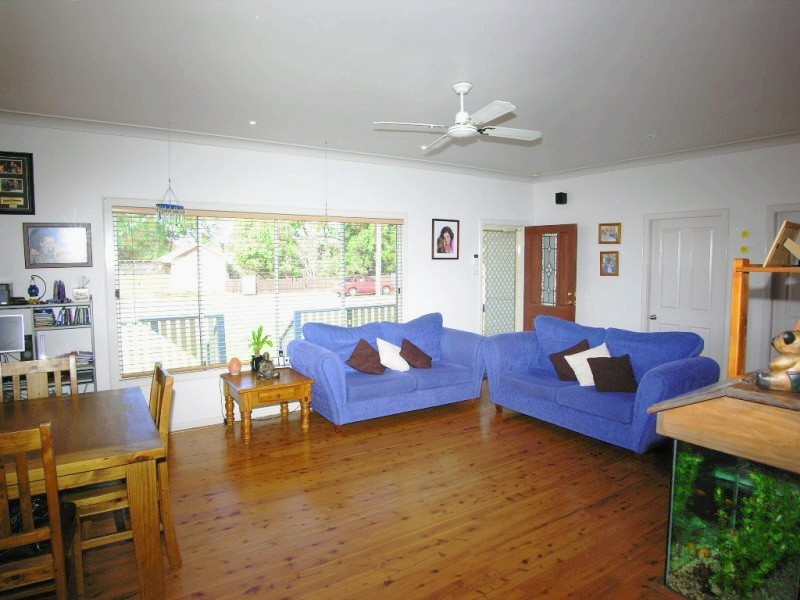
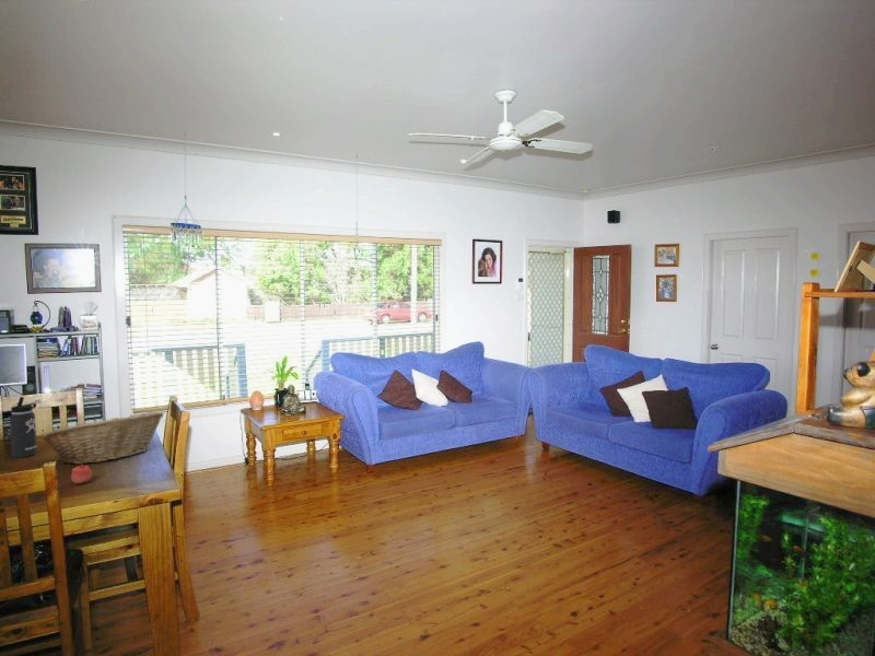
+ apple [70,464,93,484]
+ thermos bottle [9,396,38,459]
+ fruit basket [40,411,164,465]
